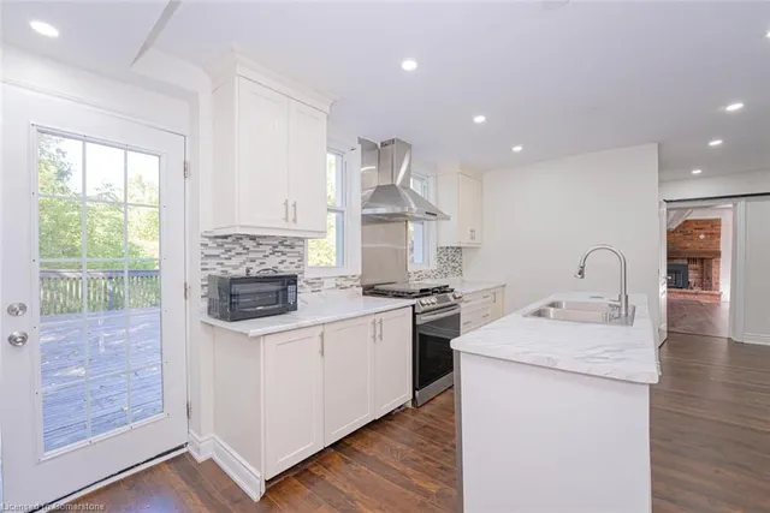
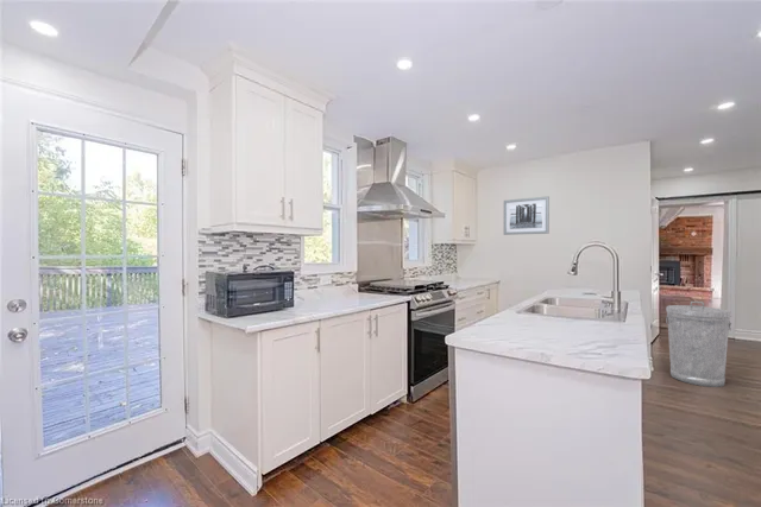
+ trash can [665,300,732,388]
+ wall art [503,196,551,236]
